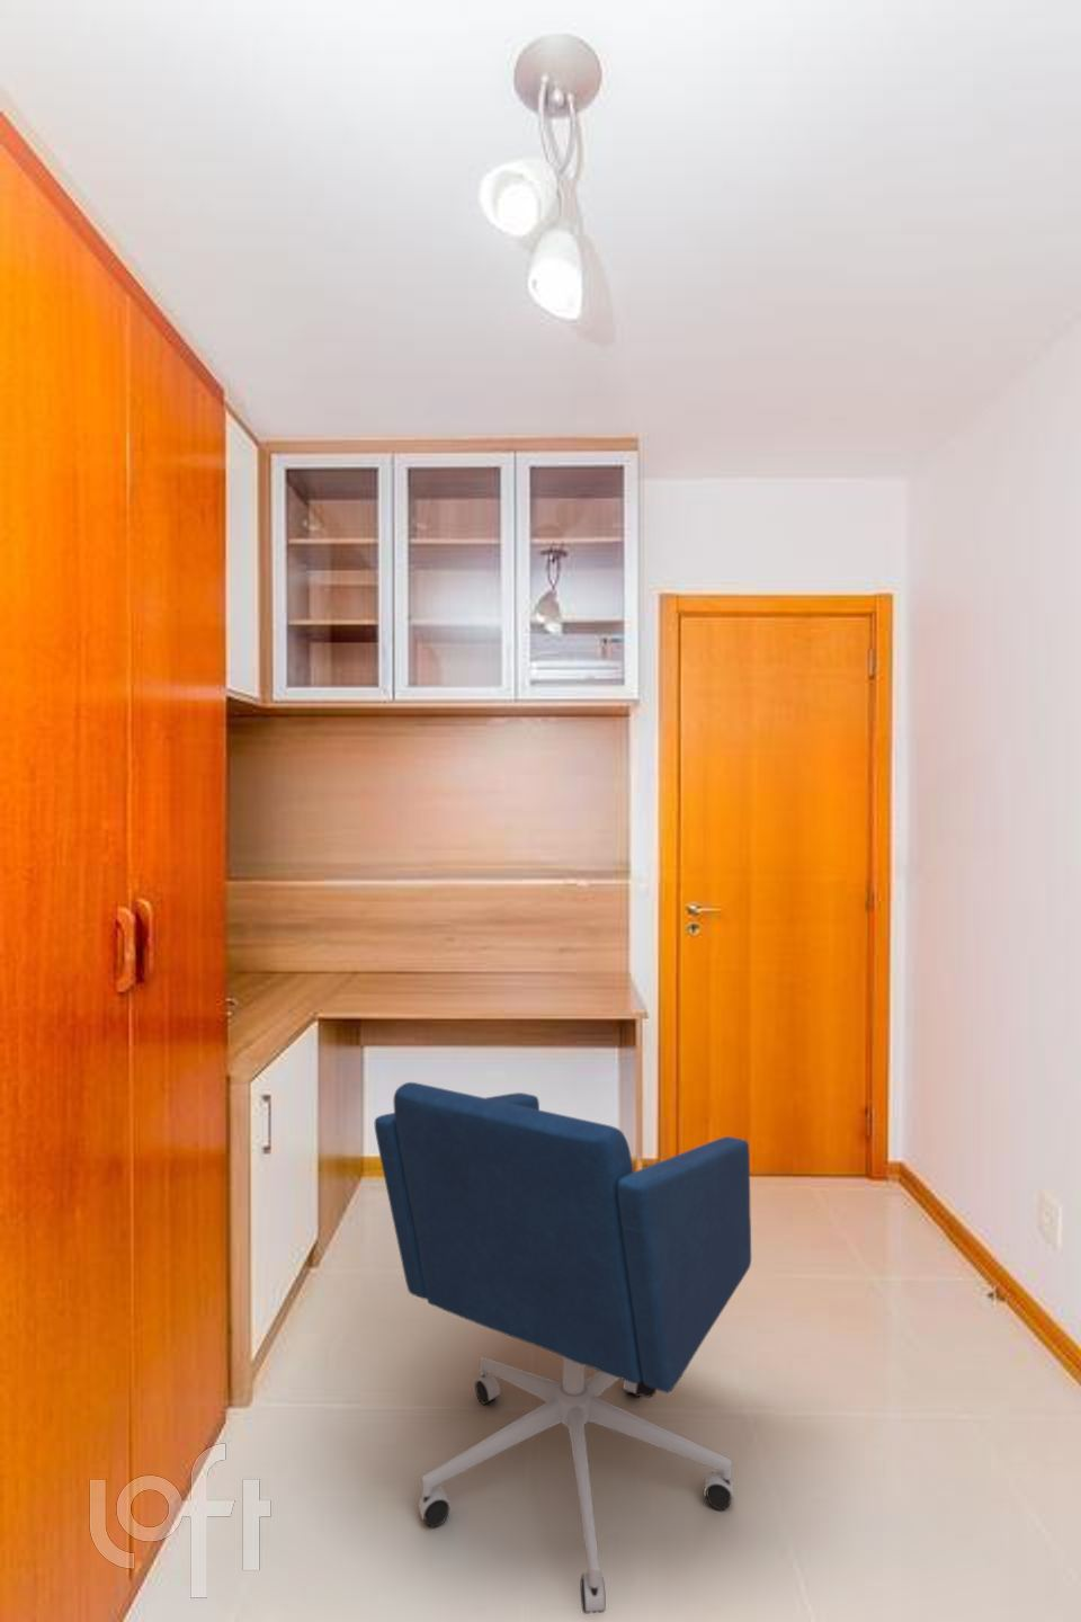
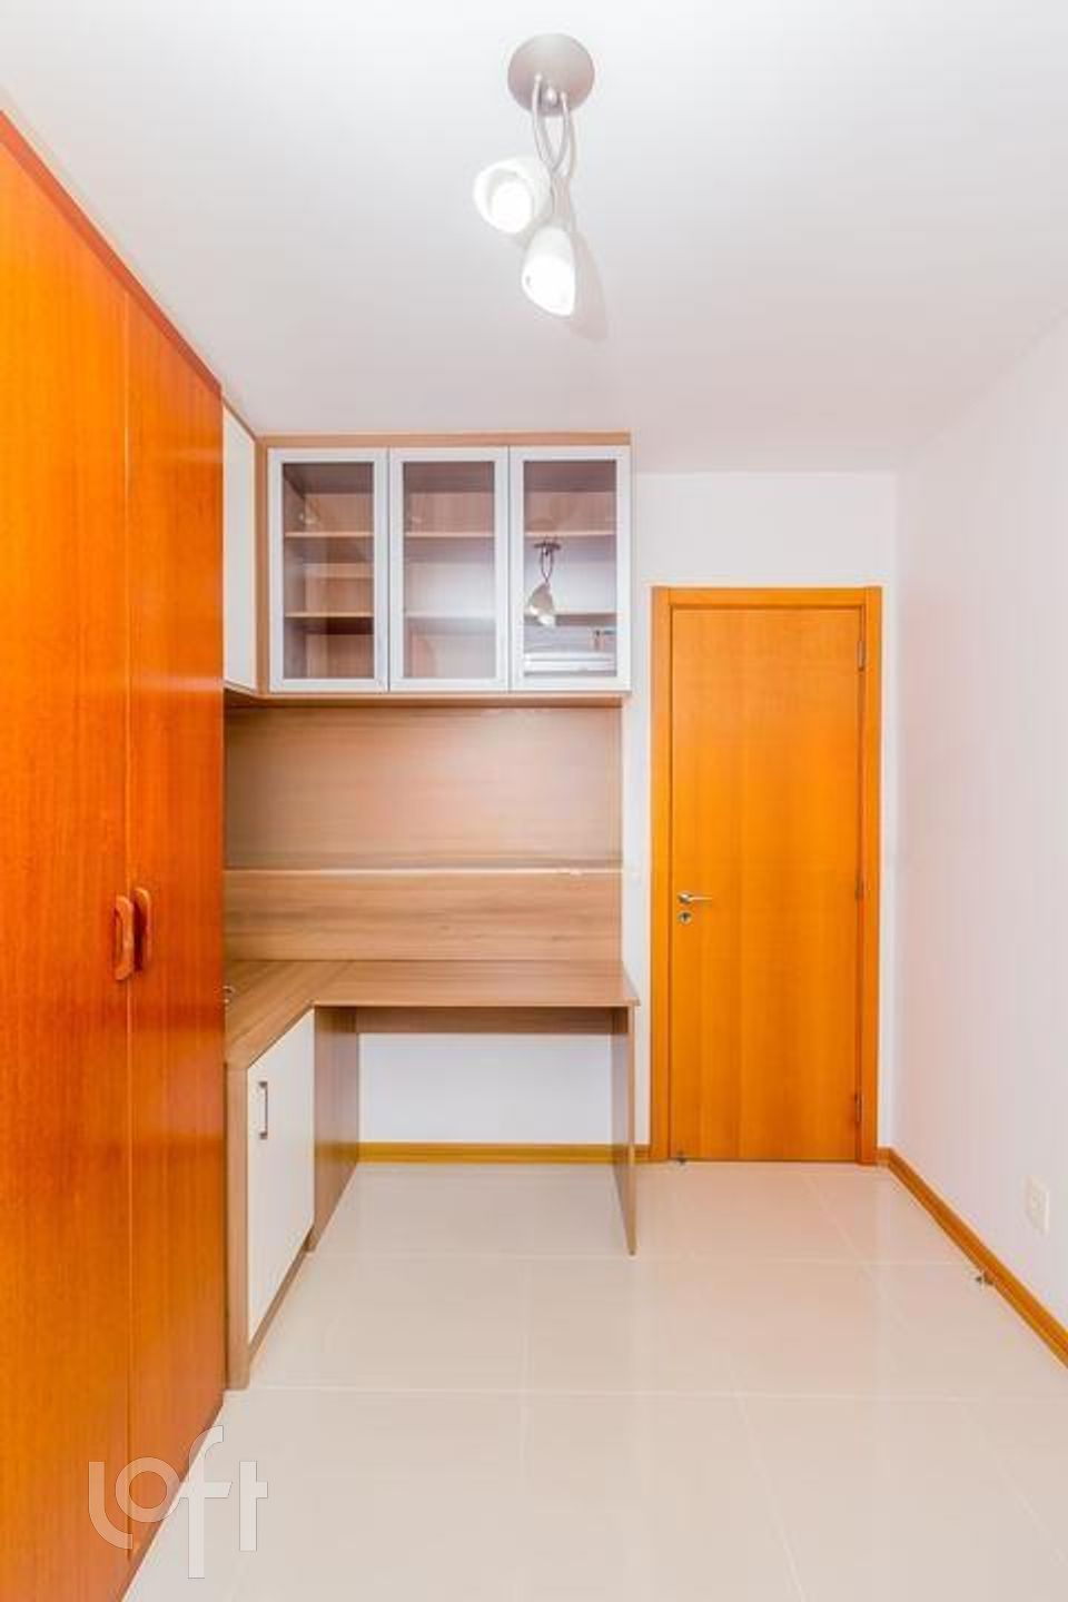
- office chair [374,1081,752,1614]
